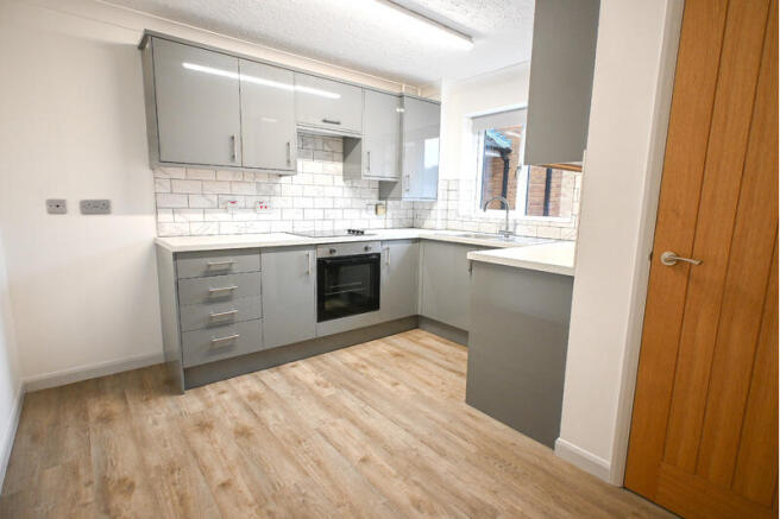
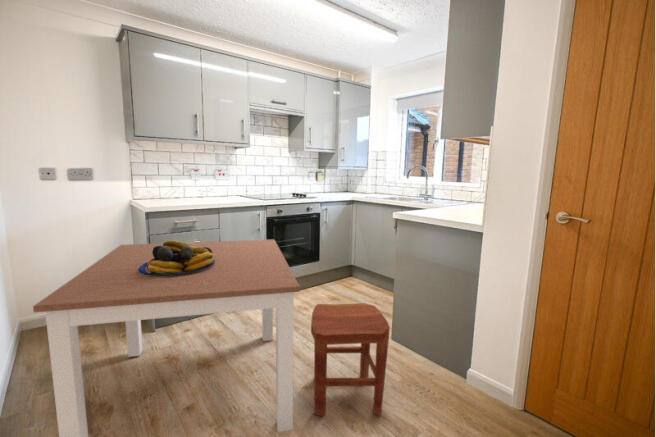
+ stool [310,302,391,417]
+ fruit bowl [138,240,215,276]
+ dining table [32,238,301,437]
